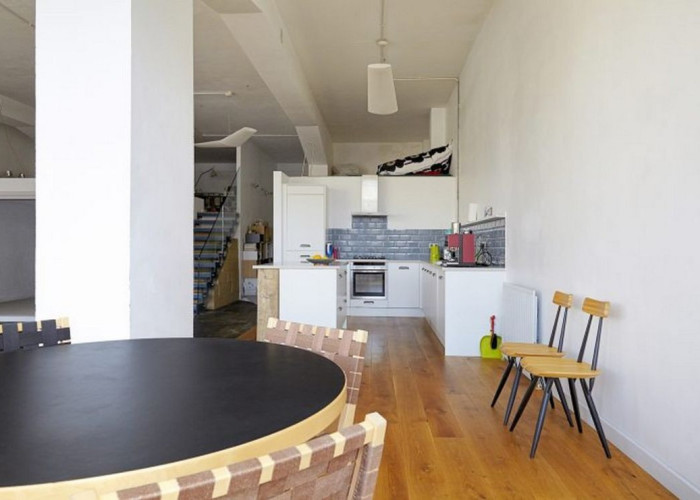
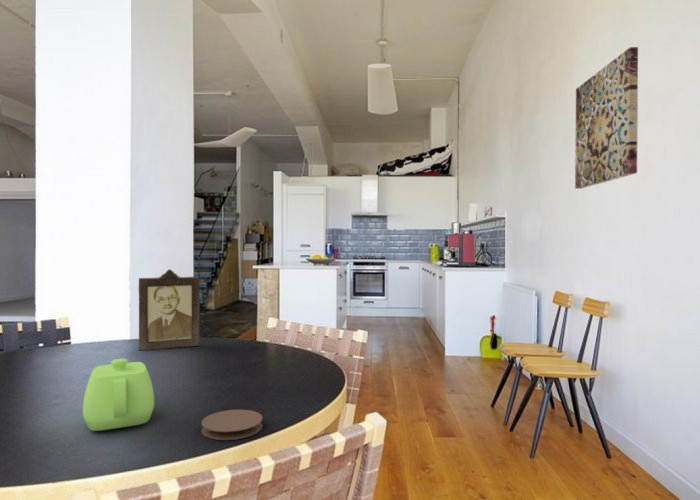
+ wall art [574,46,639,190]
+ teapot [82,358,155,432]
+ photo frame [138,268,201,351]
+ coaster [200,409,264,441]
